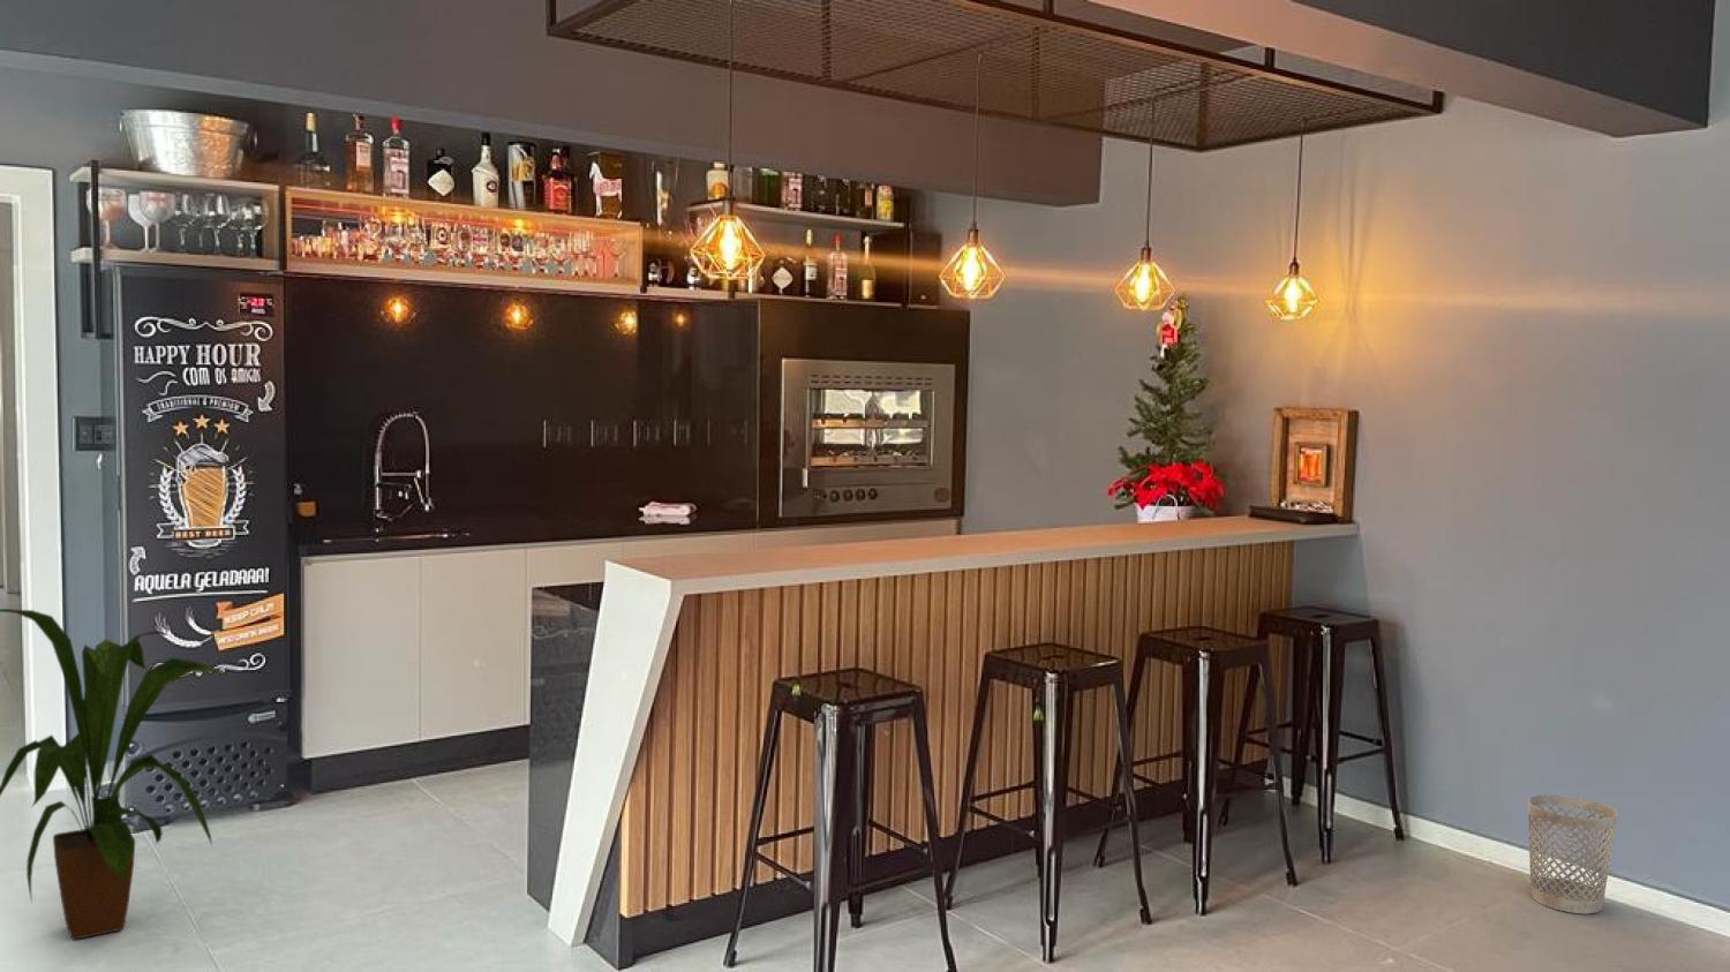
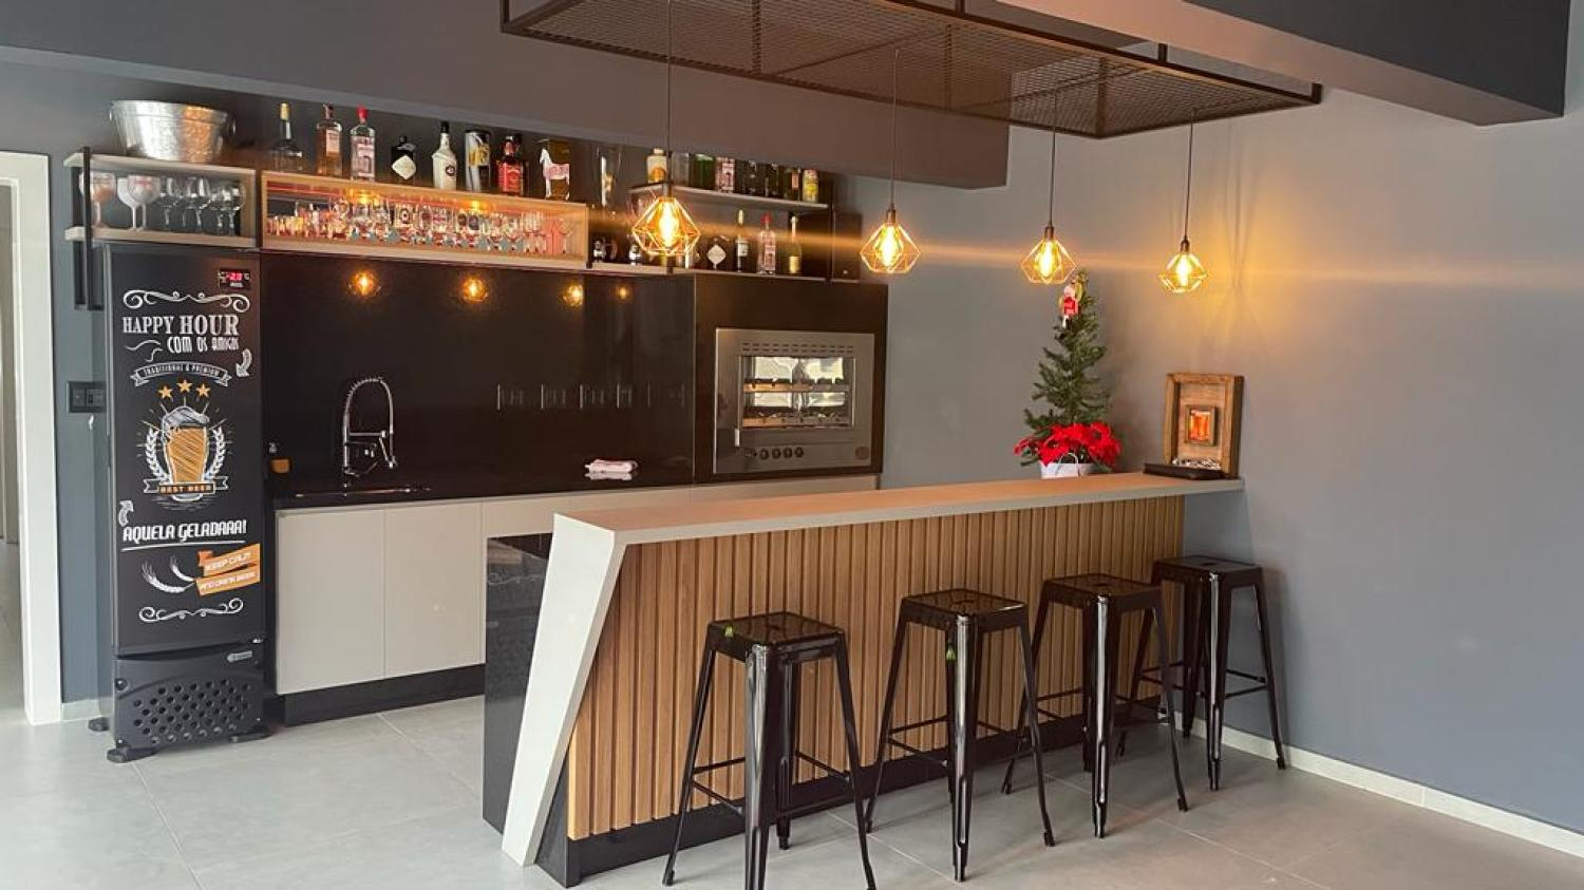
- wastebasket [1527,794,1618,914]
- house plant [0,607,236,941]
